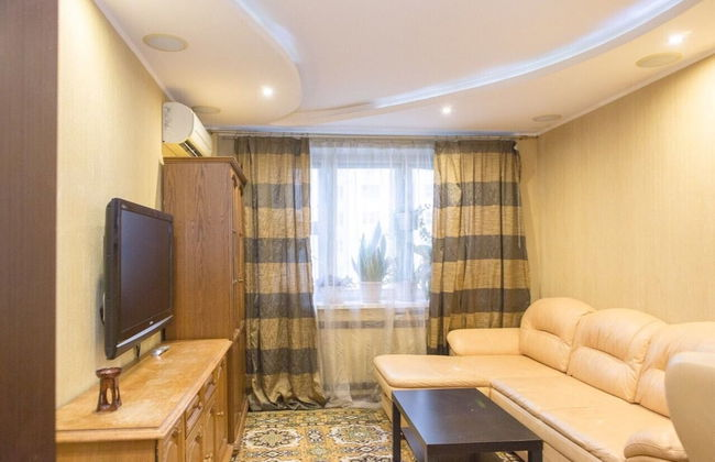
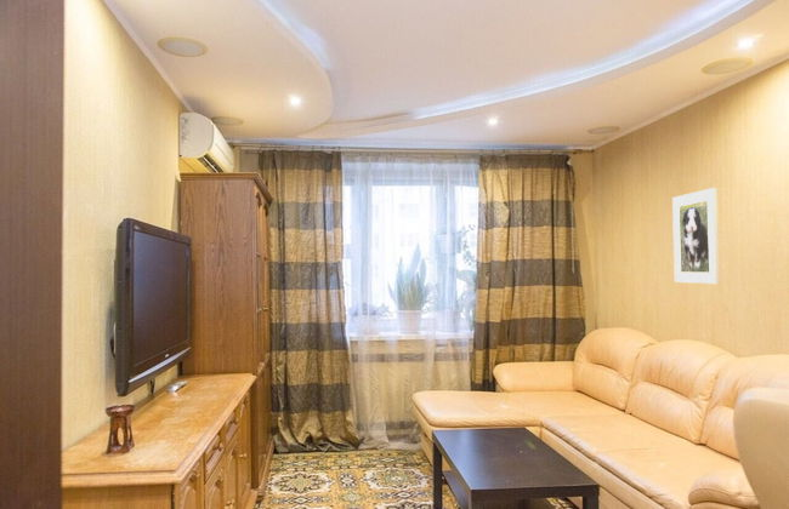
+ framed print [671,187,721,285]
